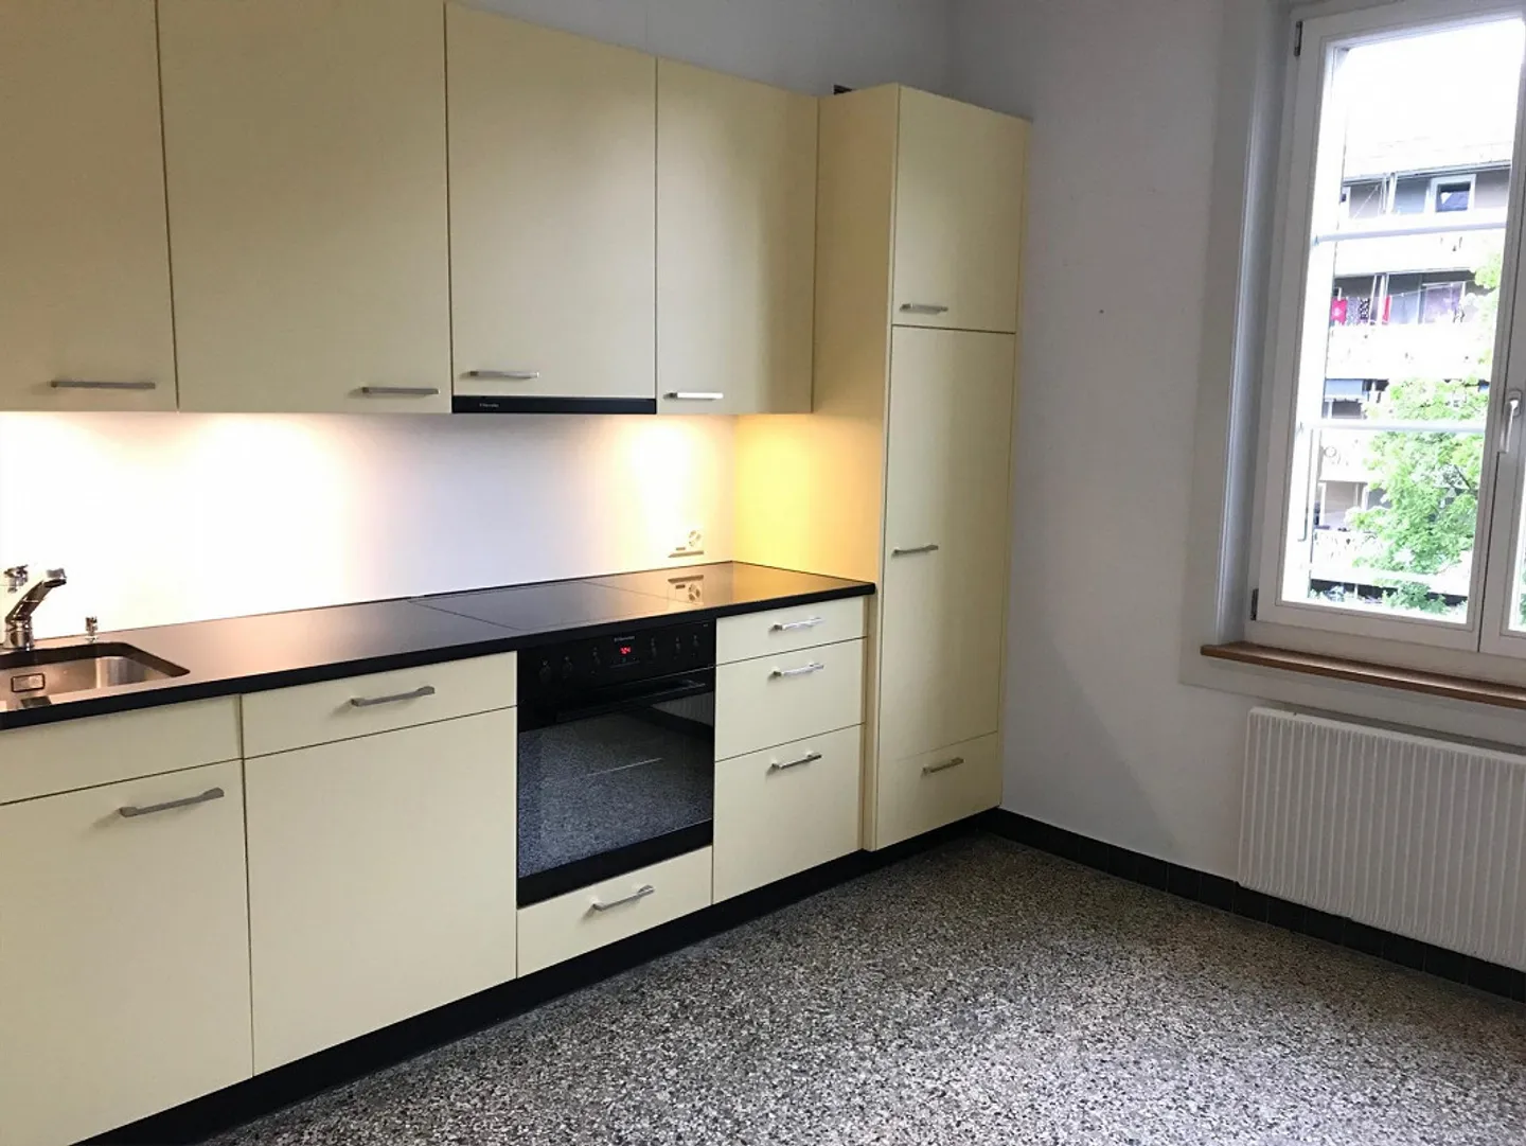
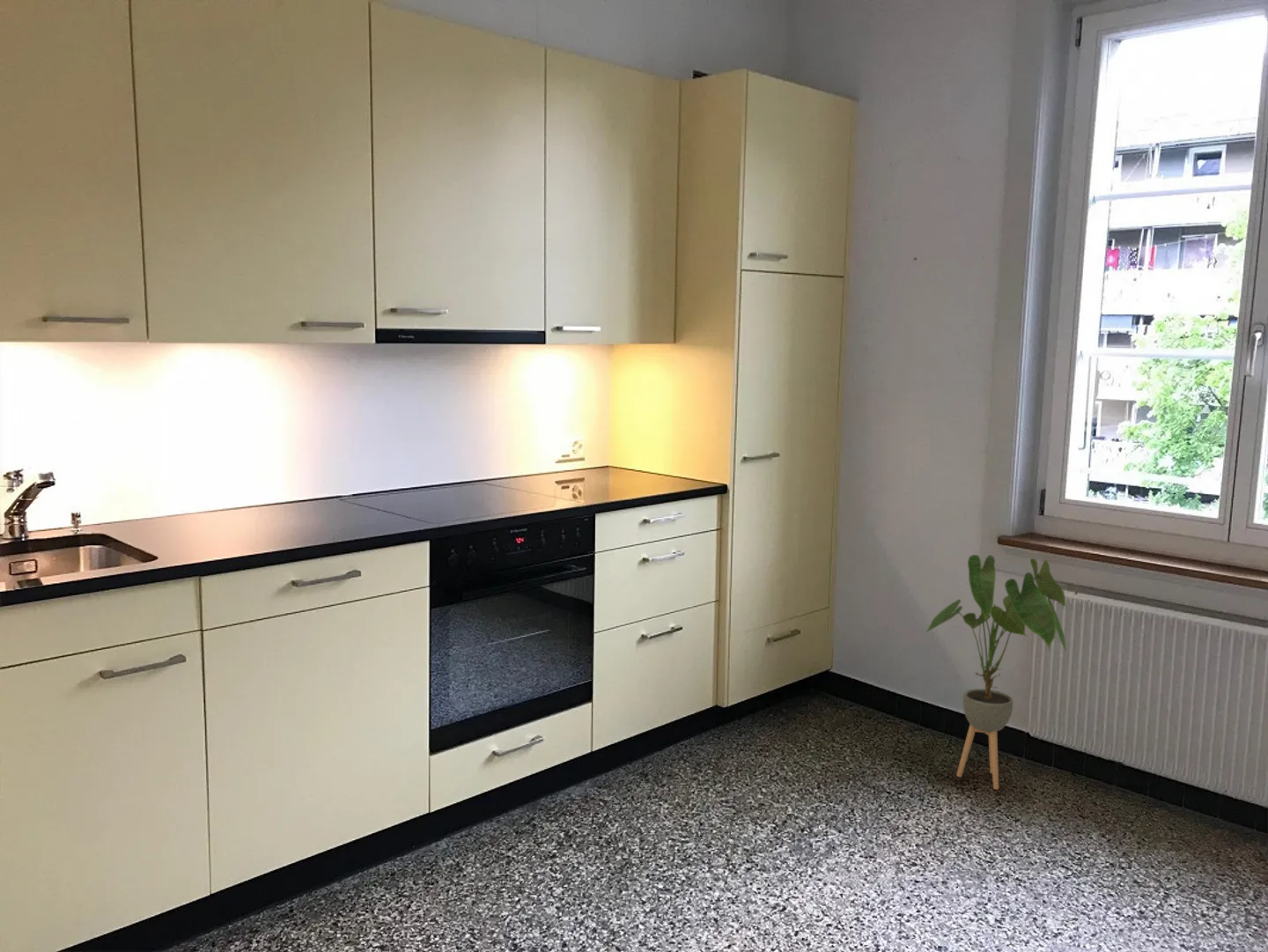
+ house plant [923,554,1069,790]
